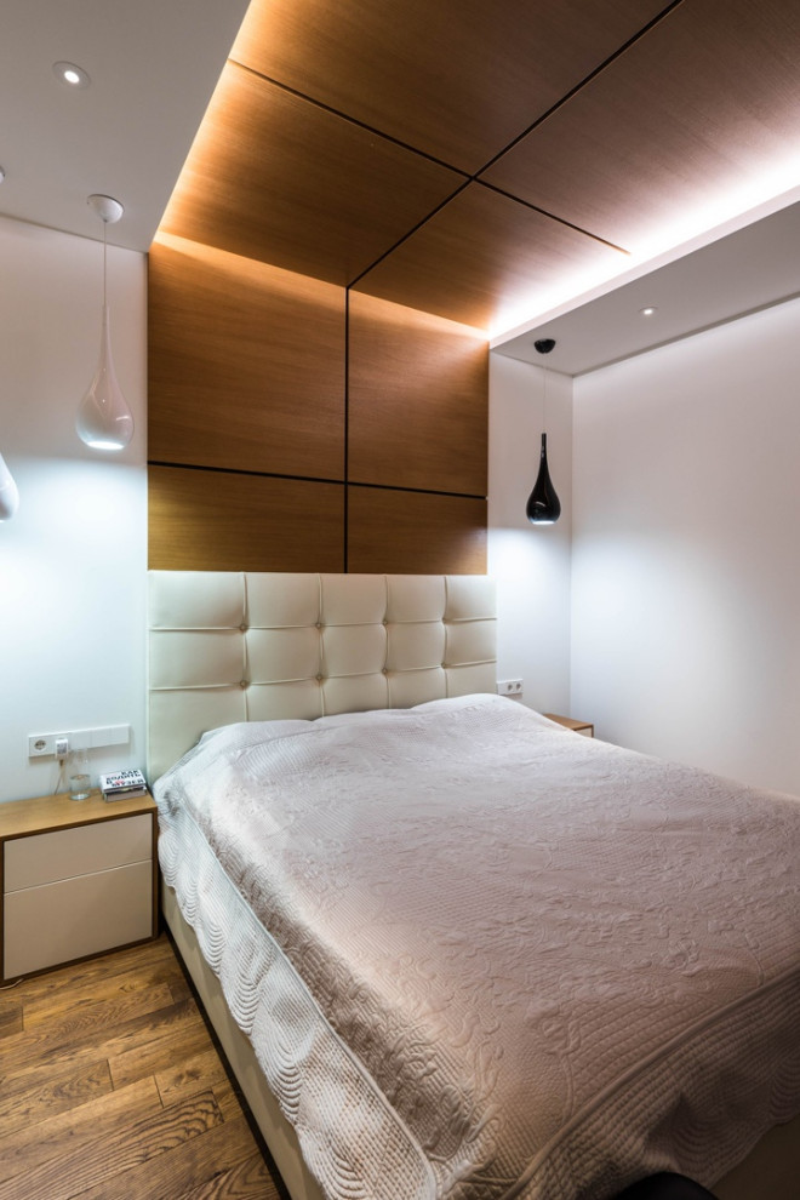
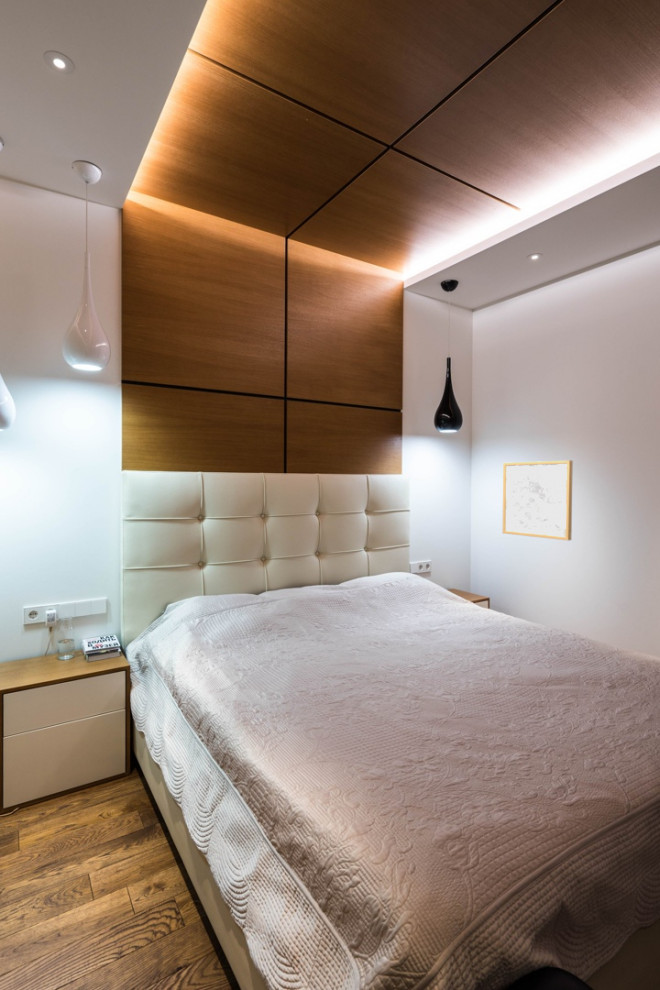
+ wall art [502,459,574,541]
